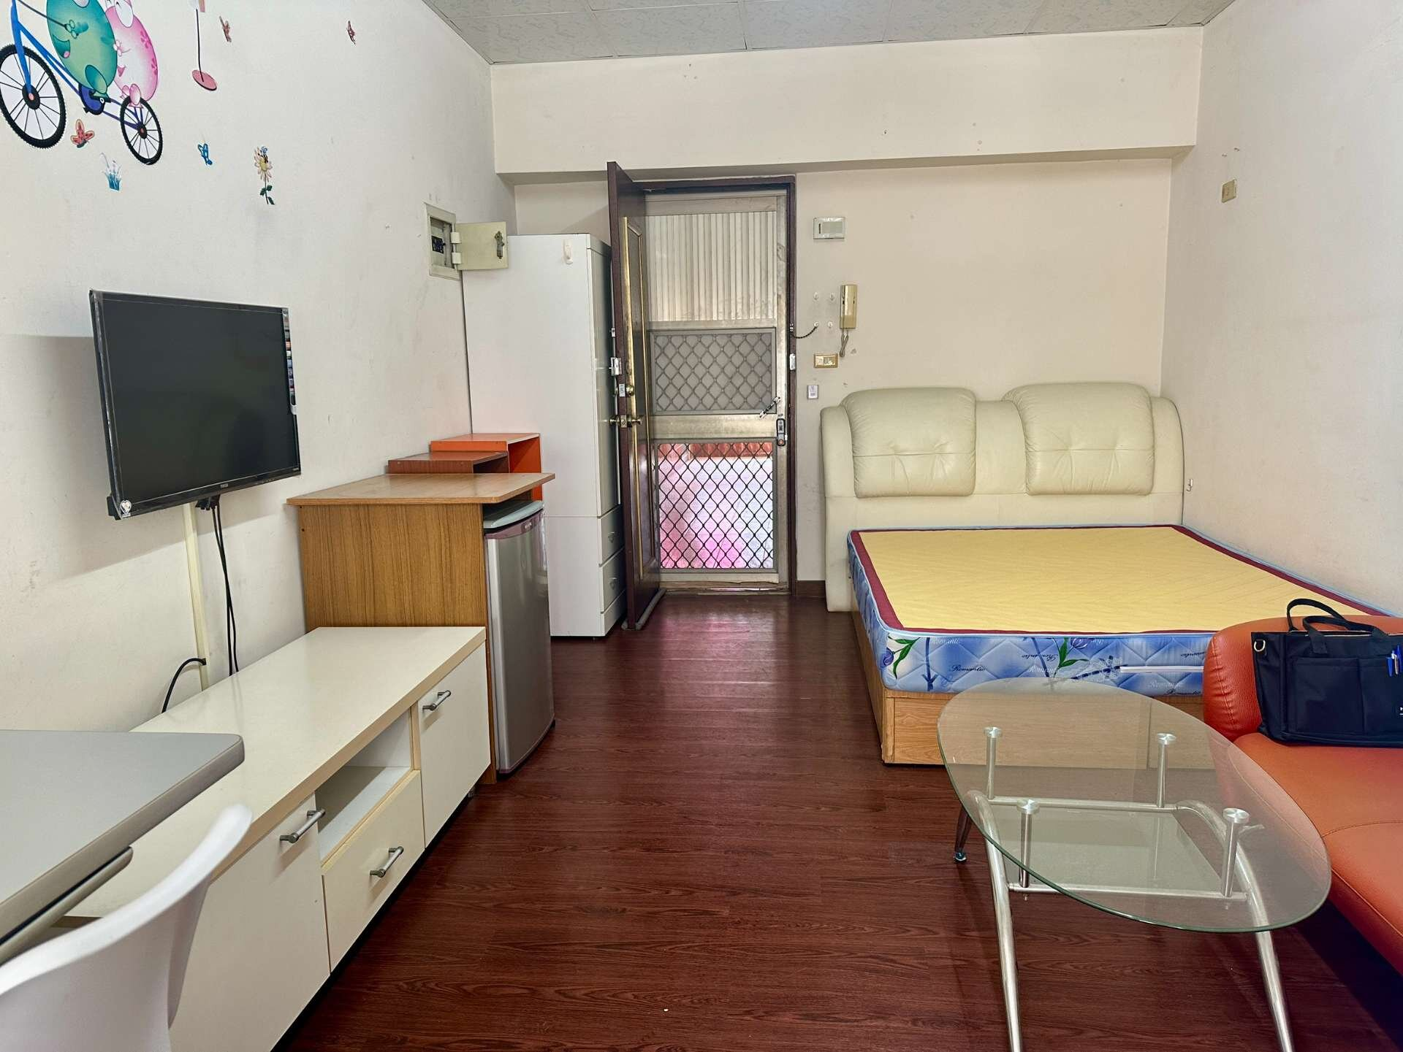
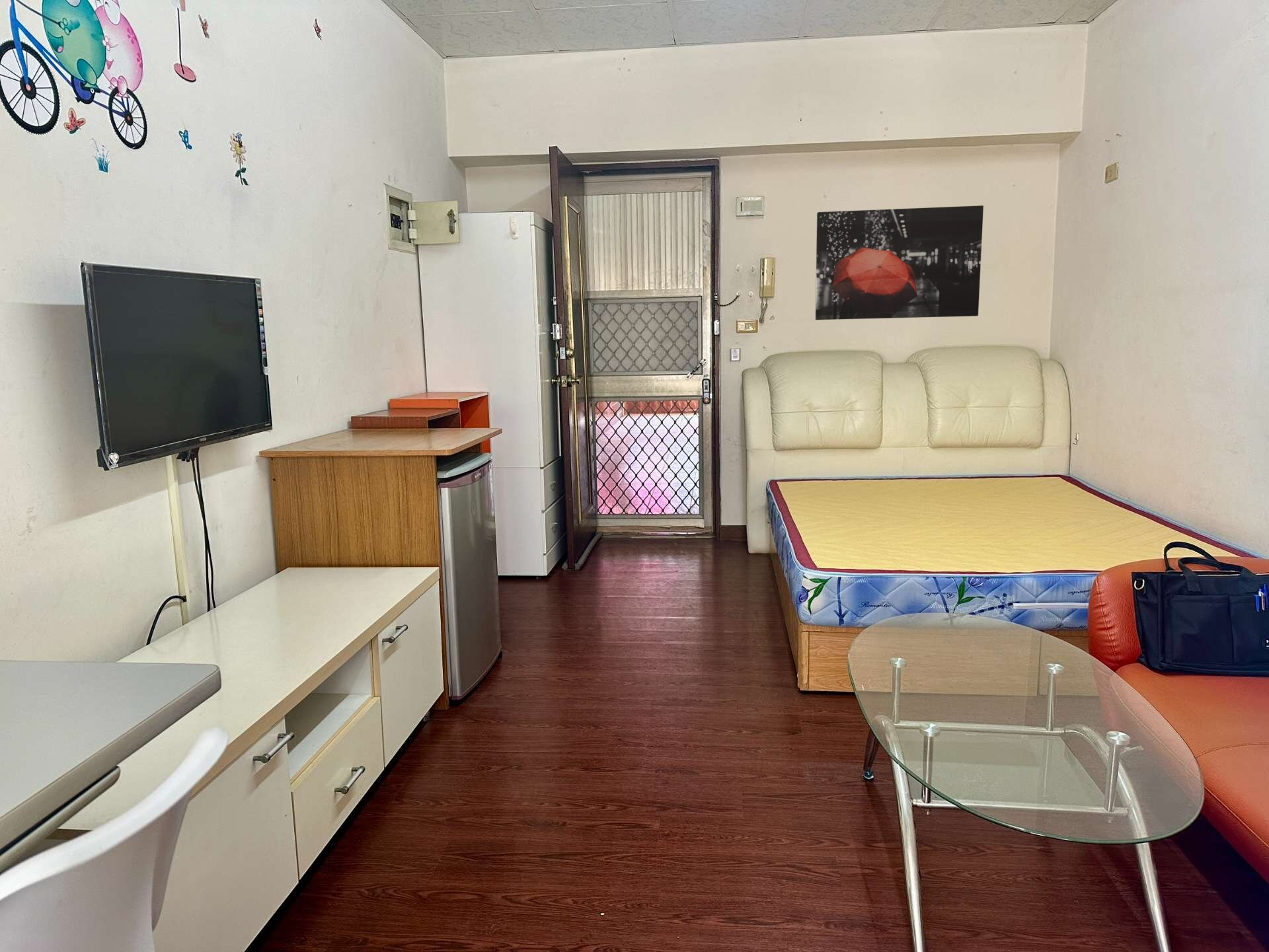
+ wall art [815,205,984,320]
